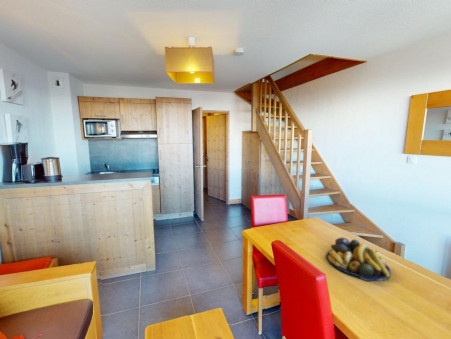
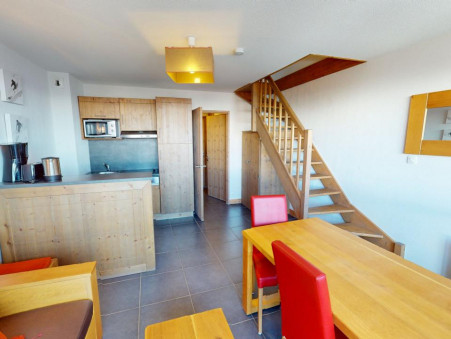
- fruit bowl [325,237,391,282]
